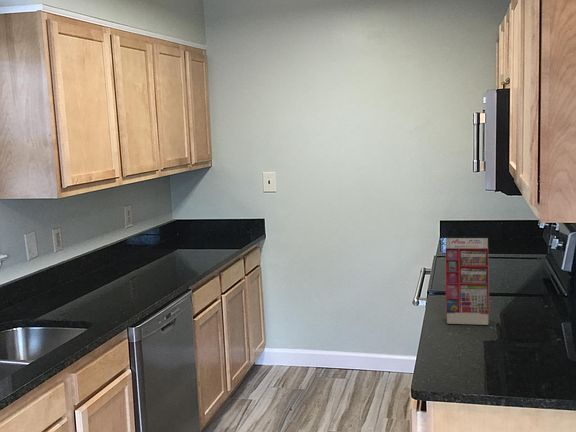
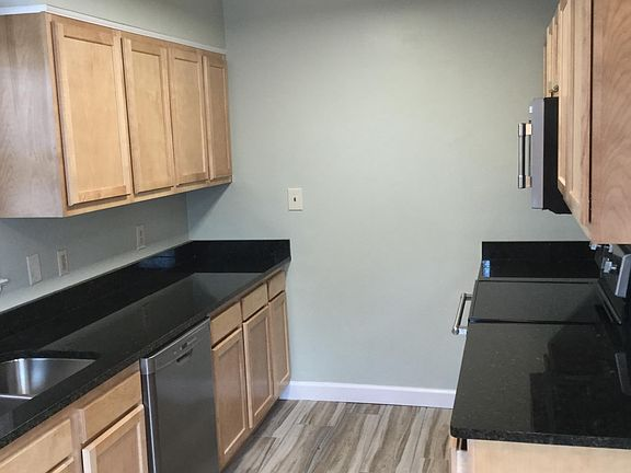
- gift box [444,237,490,326]
